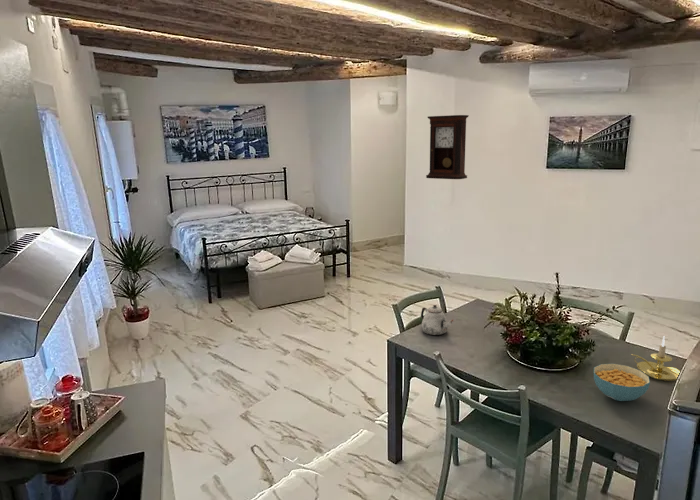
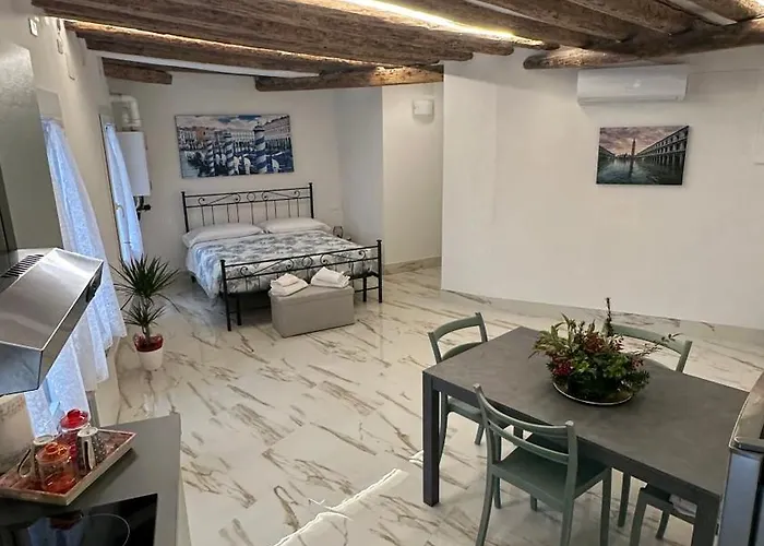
- candle holder [630,336,681,382]
- pendulum clock [425,114,470,180]
- cereal bowl [593,363,651,402]
- teapot [420,304,454,336]
